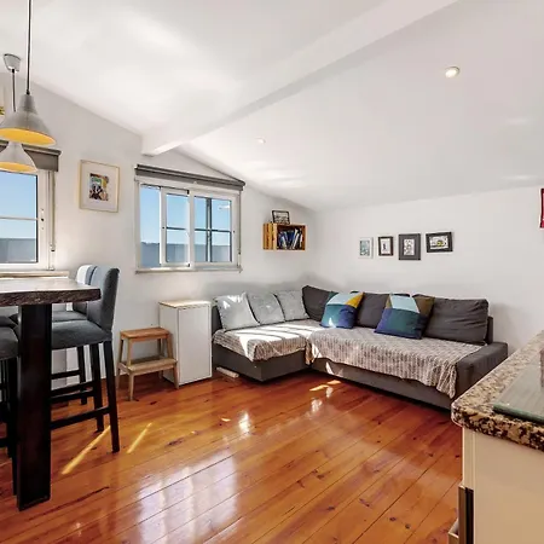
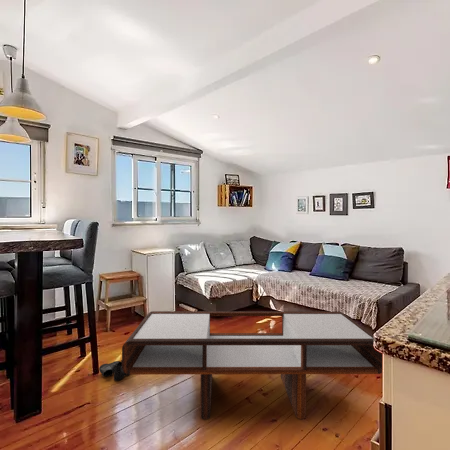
+ coffee table [121,310,383,420]
+ boots [98,359,130,382]
